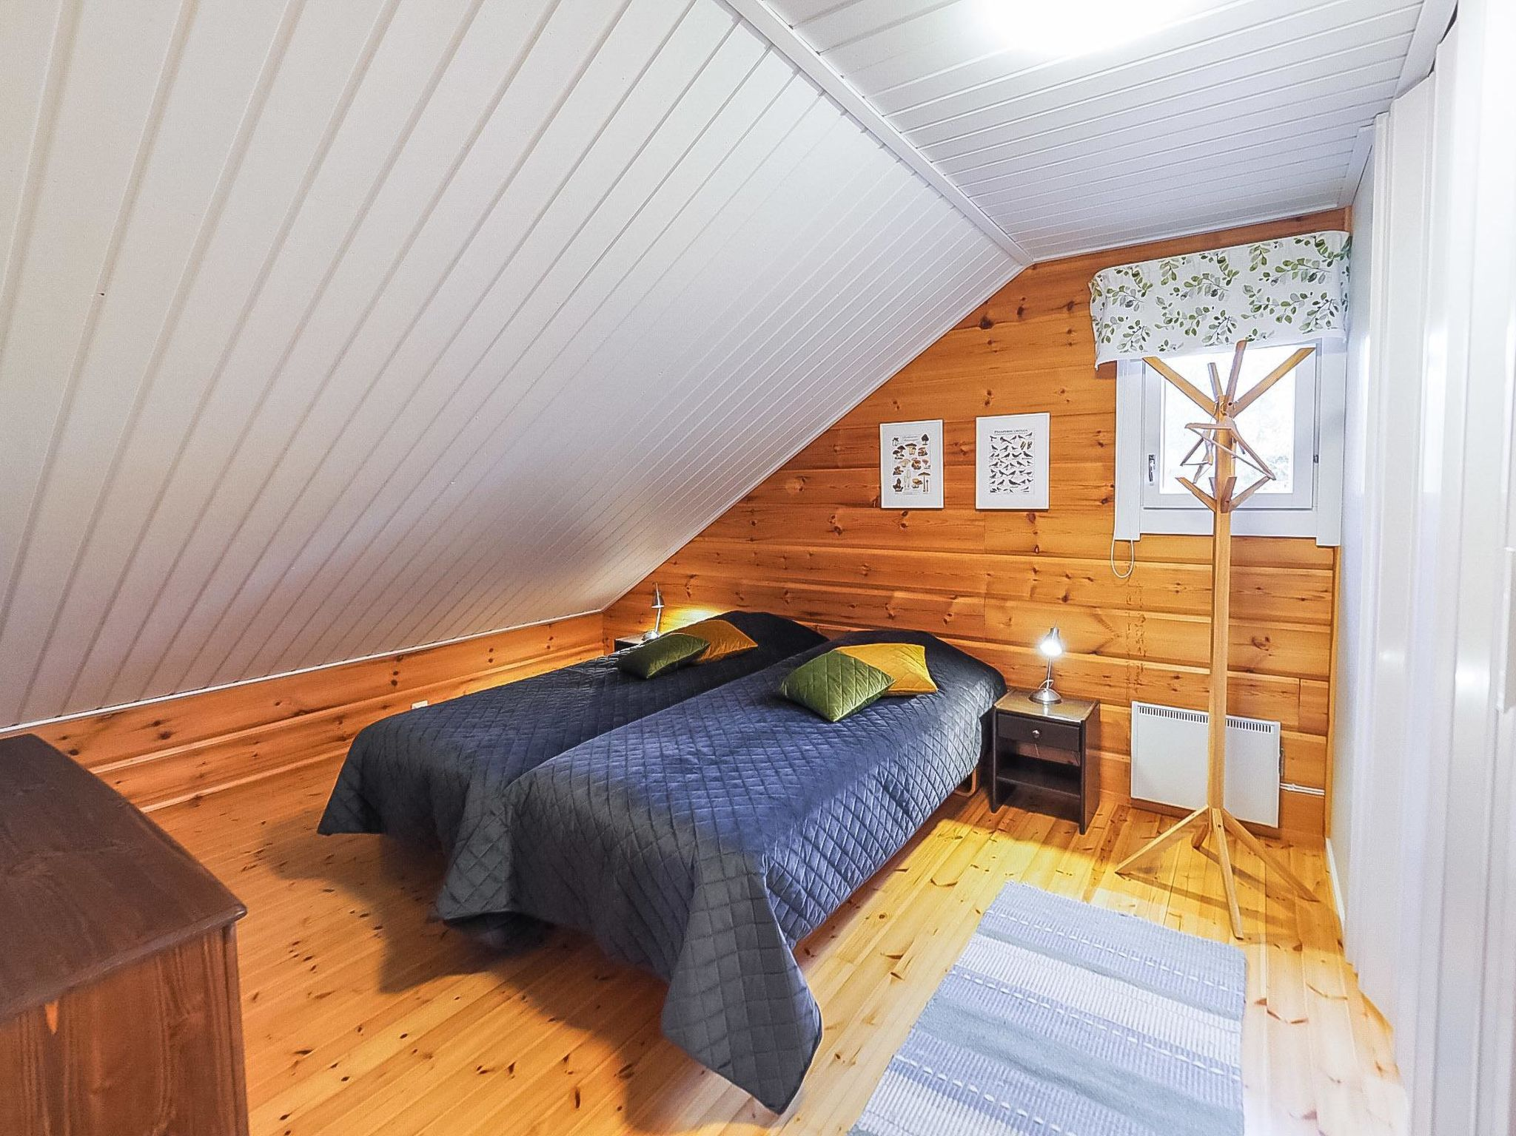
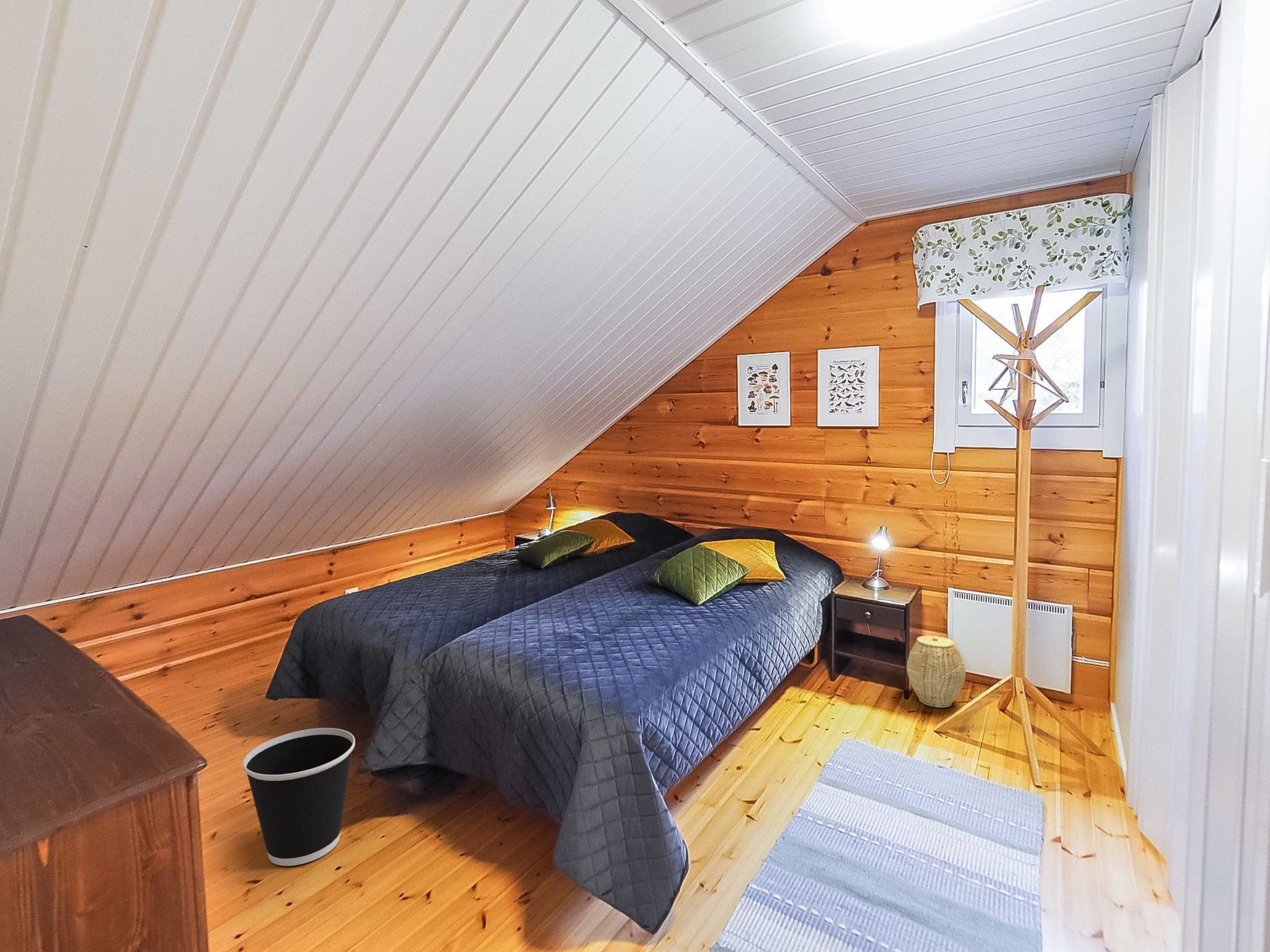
+ woven basket [906,635,966,708]
+ wastebasket [242,728,356,866]
